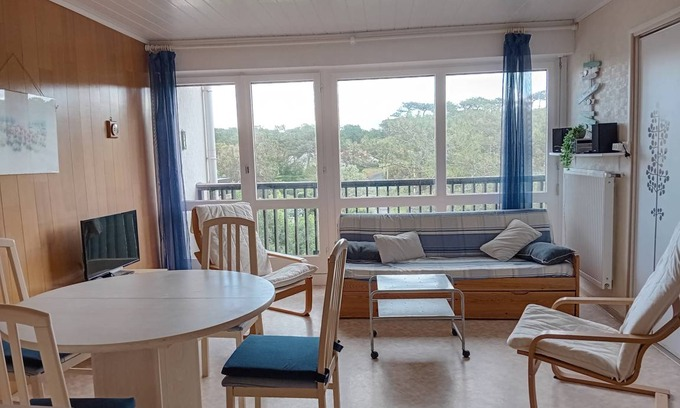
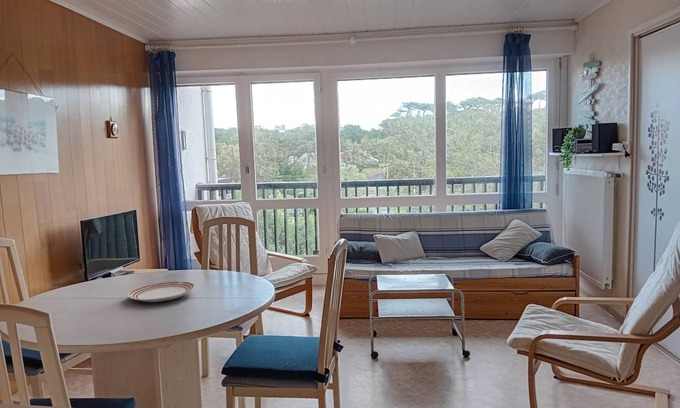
+ dinner plate [126,280,196,303]
